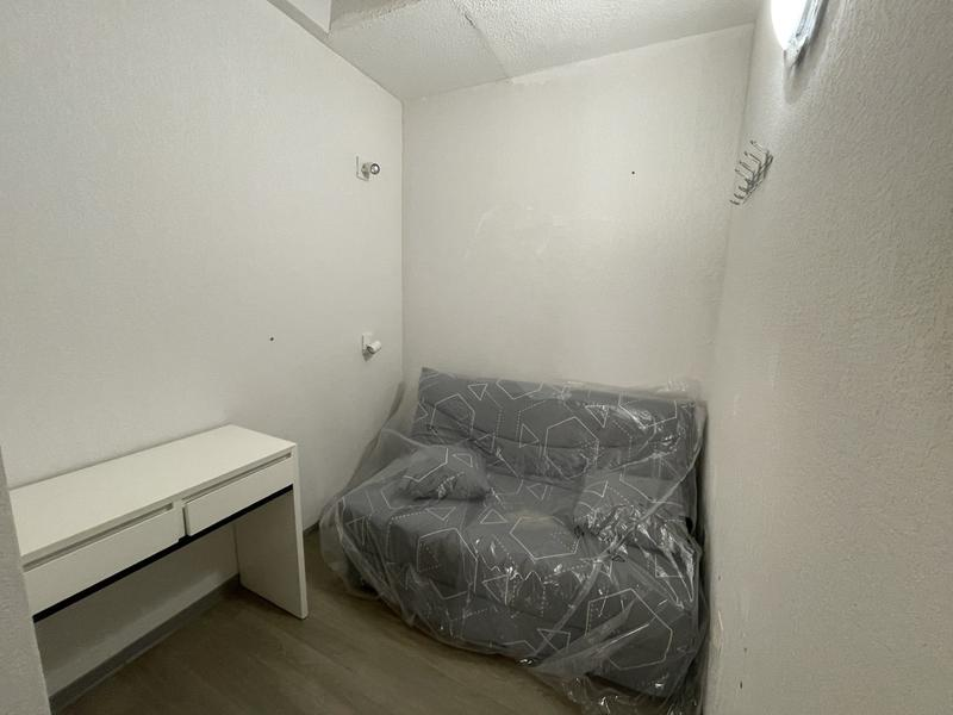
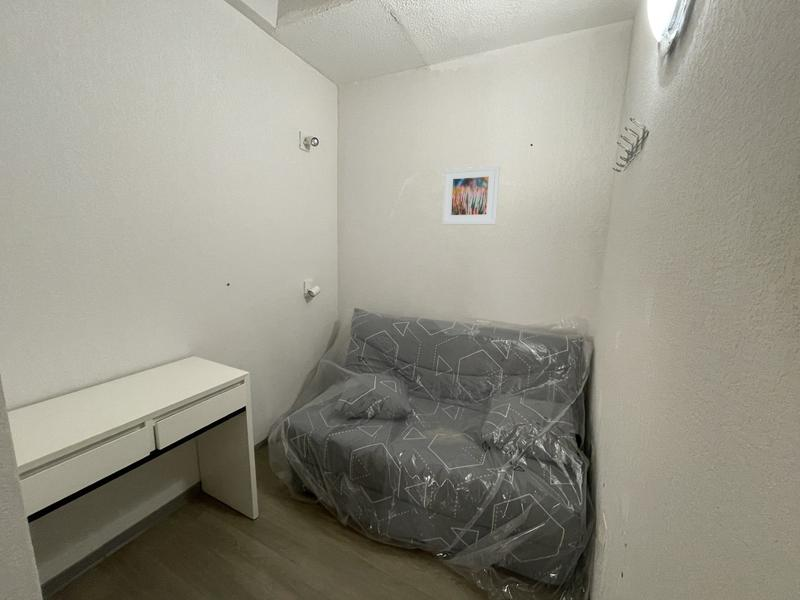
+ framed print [441,164,501,226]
